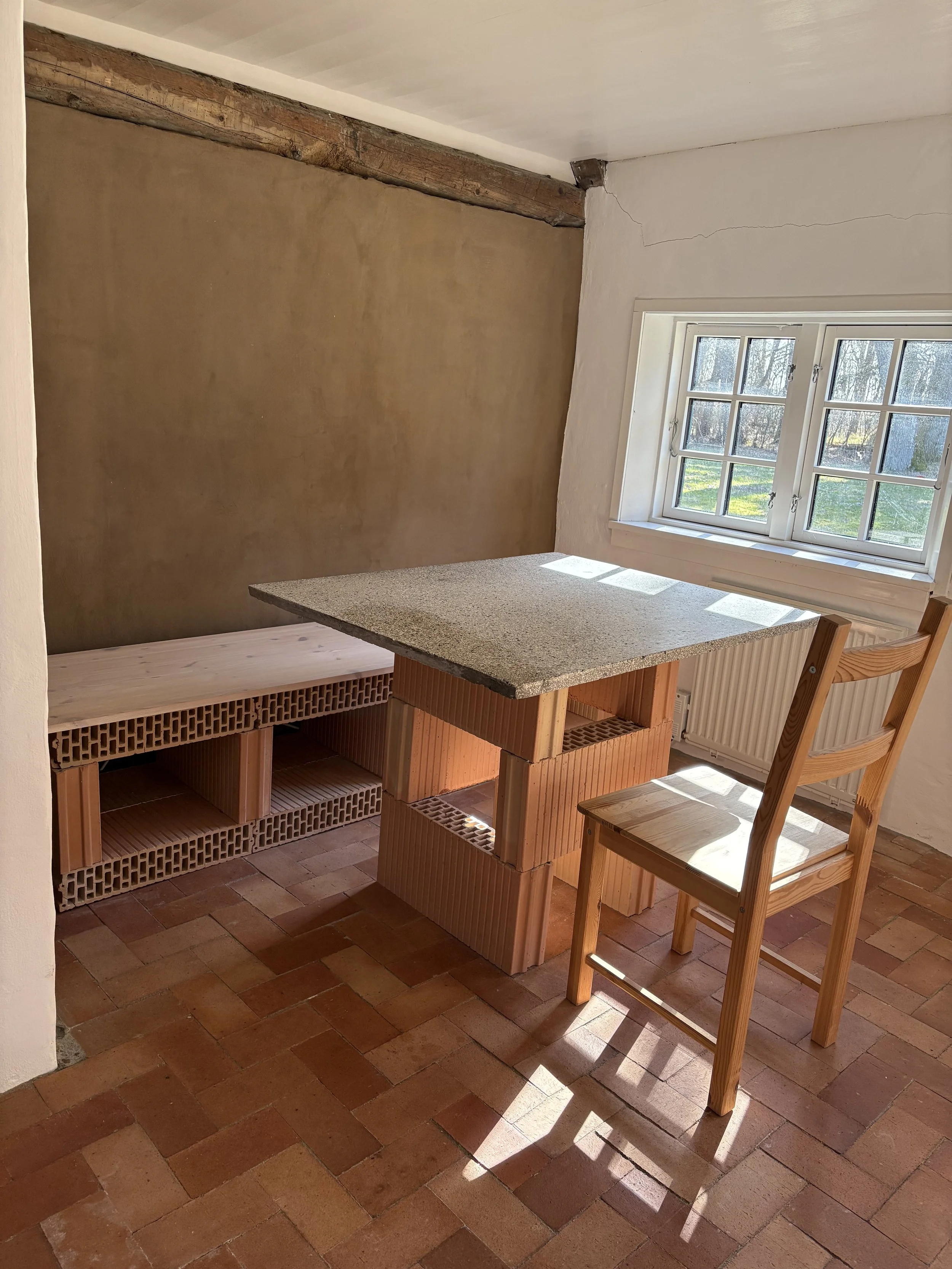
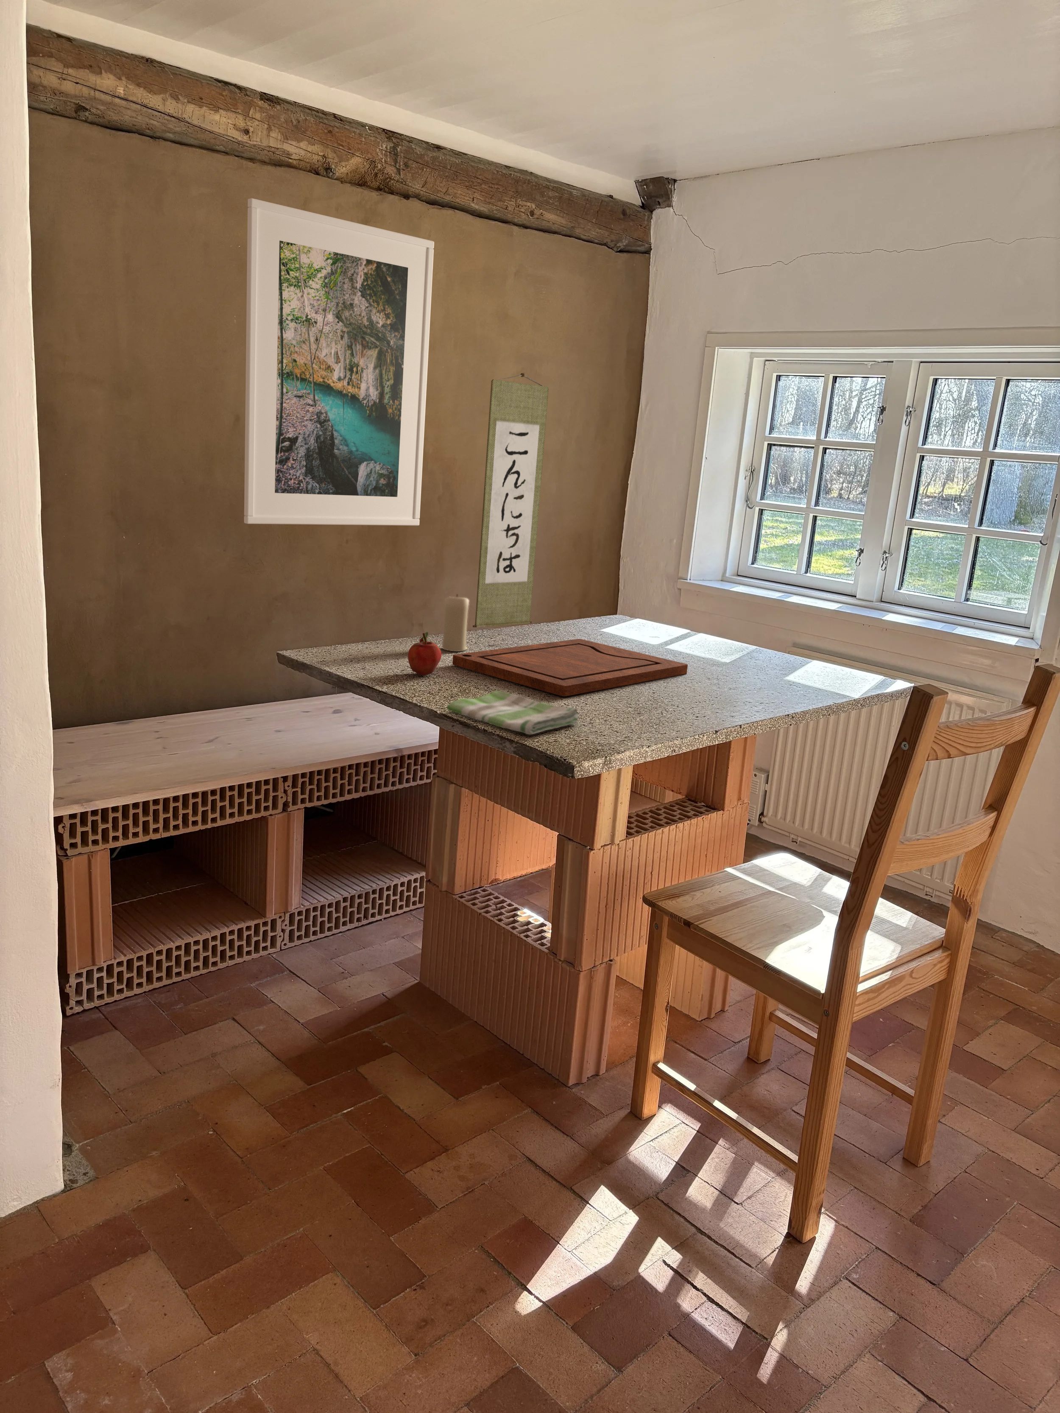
+ dish towel [446,690,580,735]
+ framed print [244,198,434,526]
+ candle [441,593,470,652]
+ cutting board [452,638,688,697]
+ wall scroll [472,373,549,628]
+ fruit [408,631,442,676]
